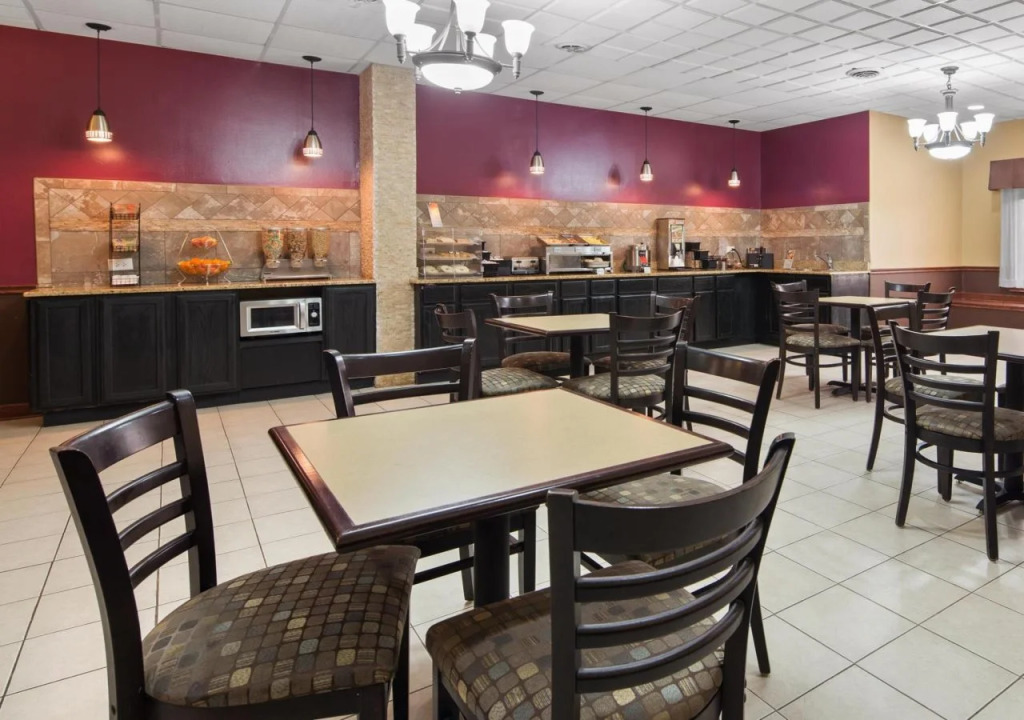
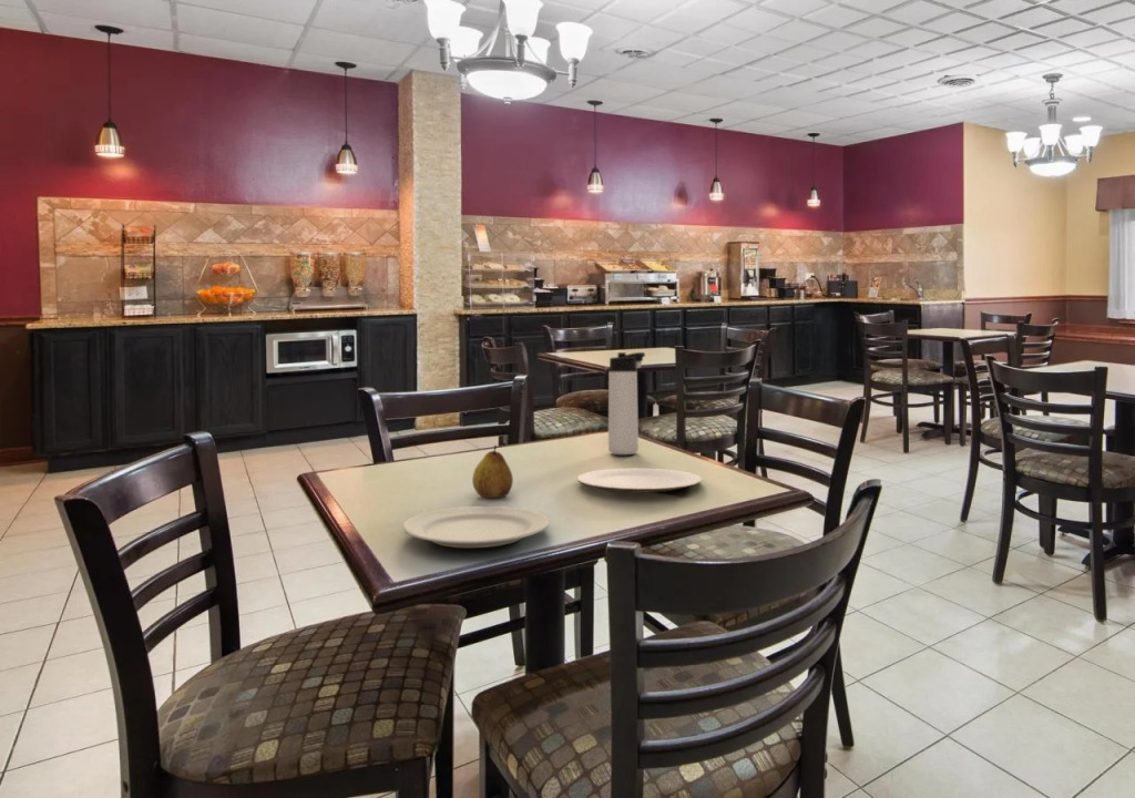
+ thermos bottle [607,351,646,456]
+ fruit [471,444,514,499]
+ plate [576,467,703,494]
+ chinaware [401,505,551,549]
